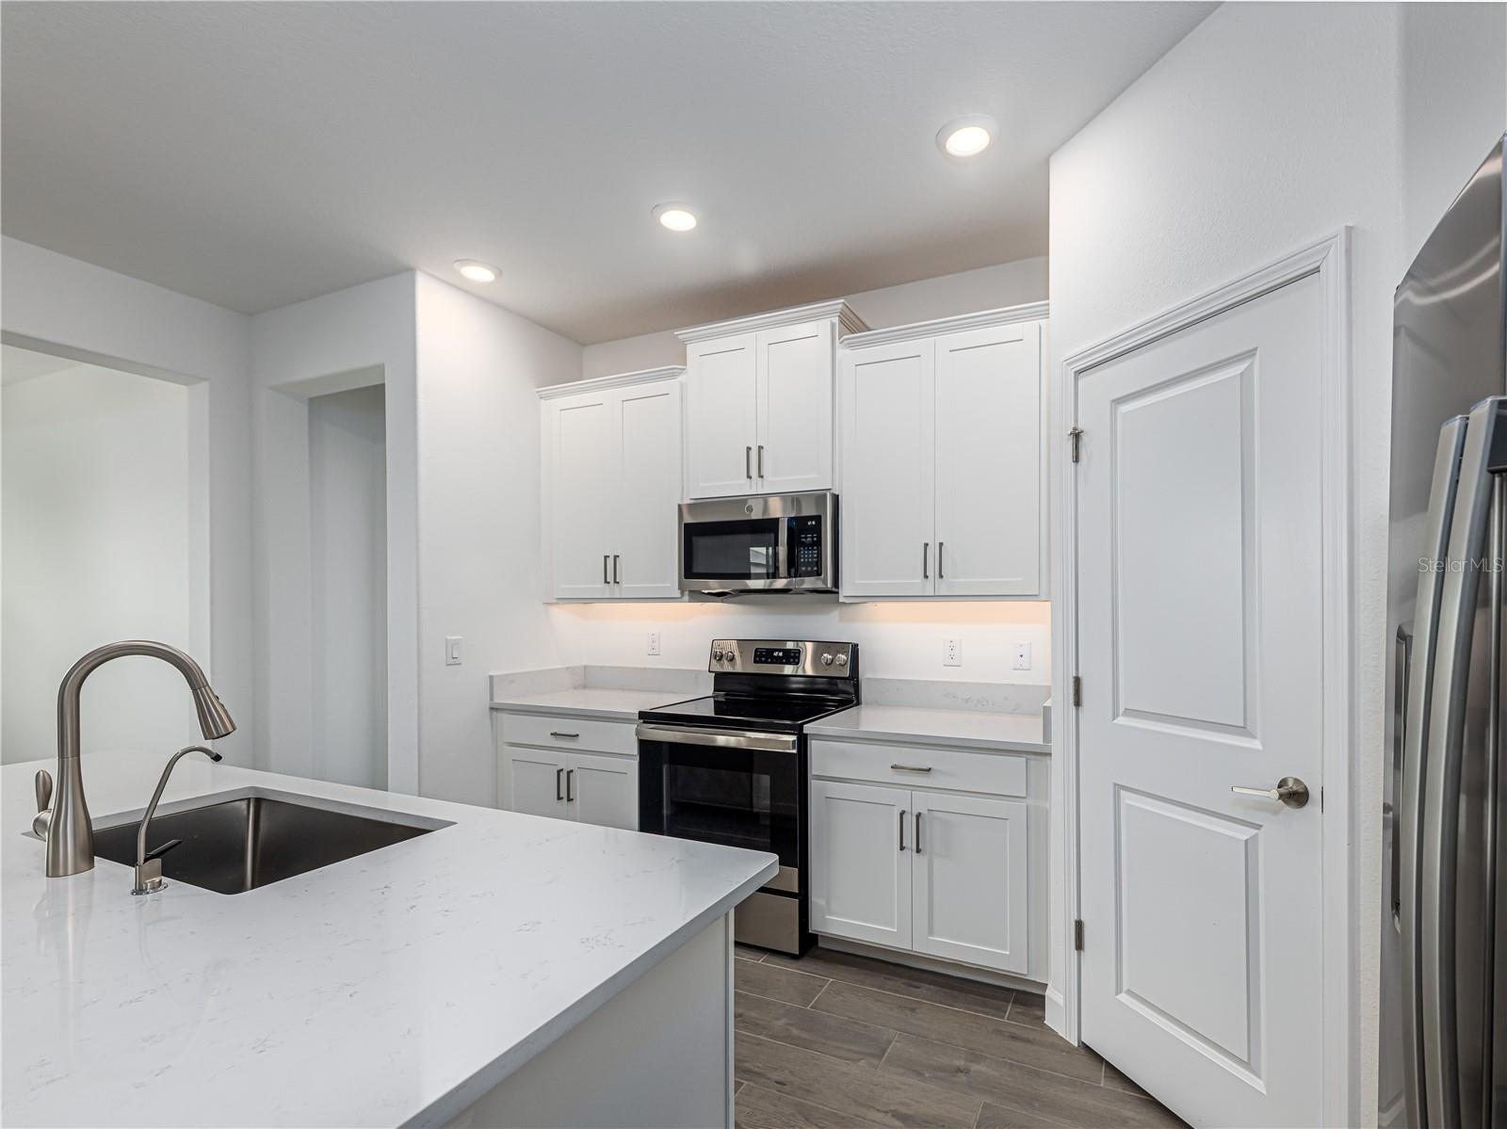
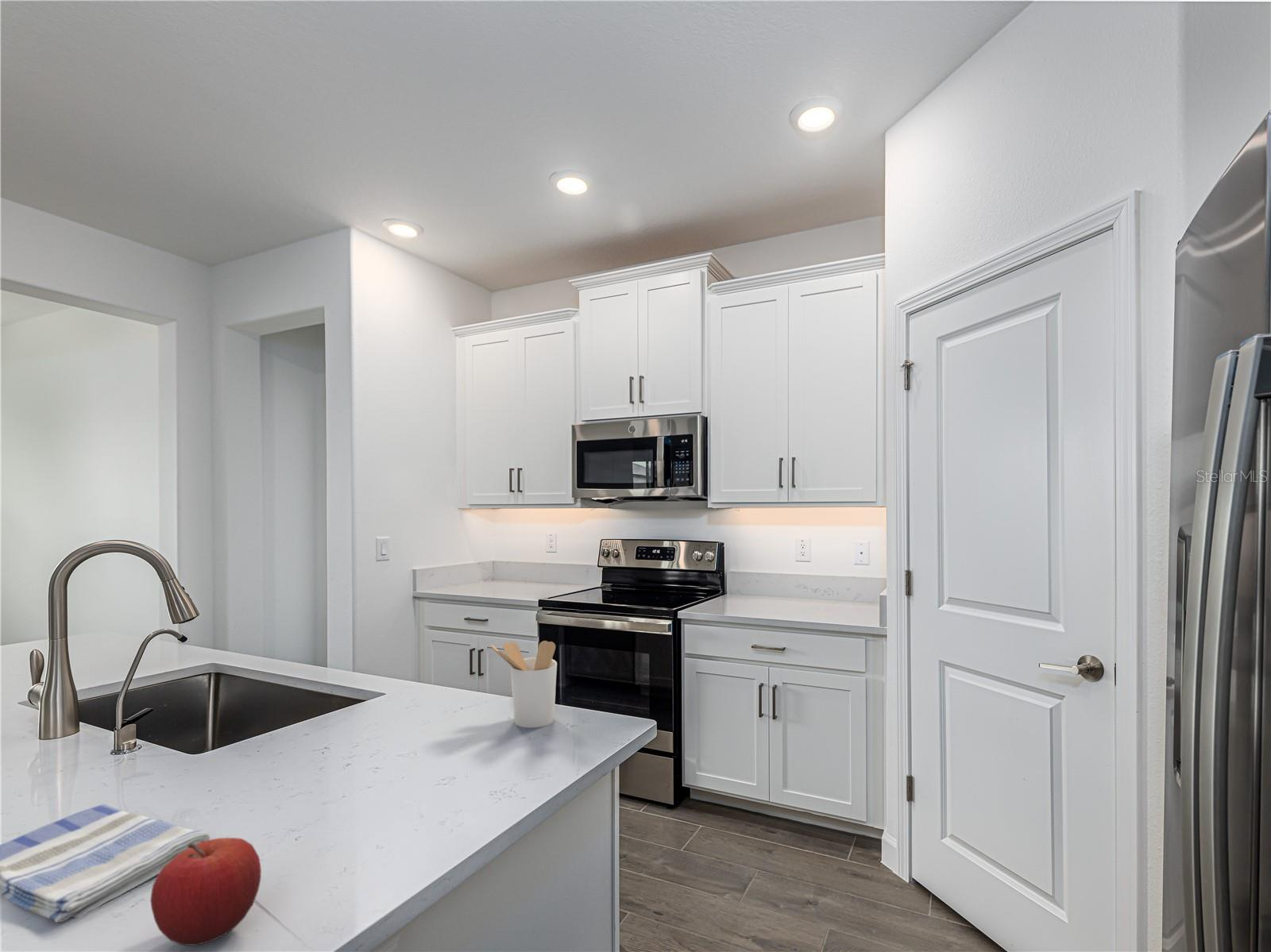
+ fruit [149,837,262,946]
+ dish towel [0,804,211,923]
+ utensil holder [490,640,558,729]
